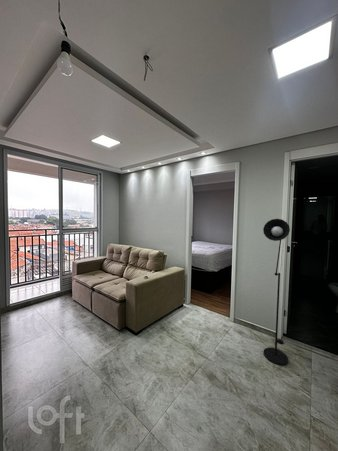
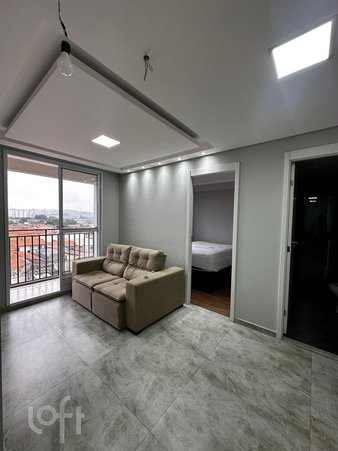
- floor lamp [262,218,291,366]
